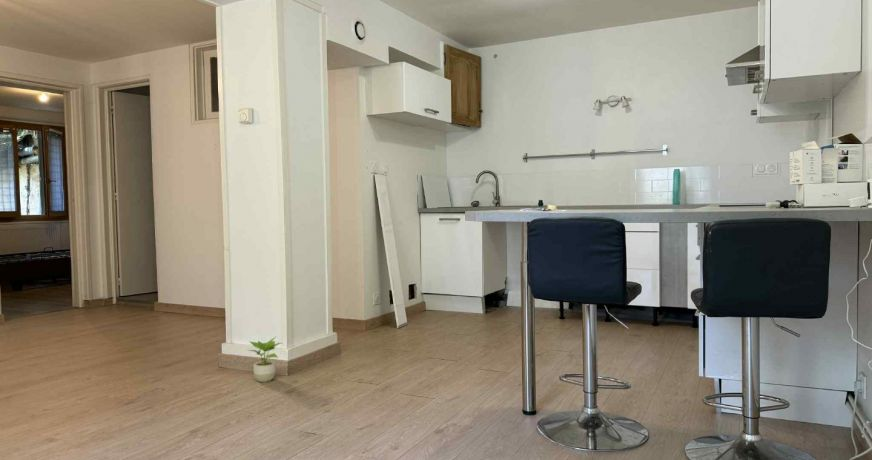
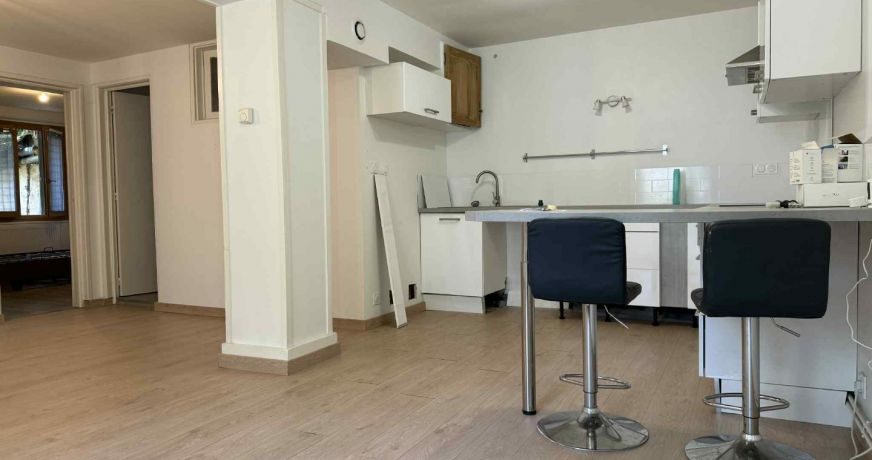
- potted plant [247,336,282,383]
